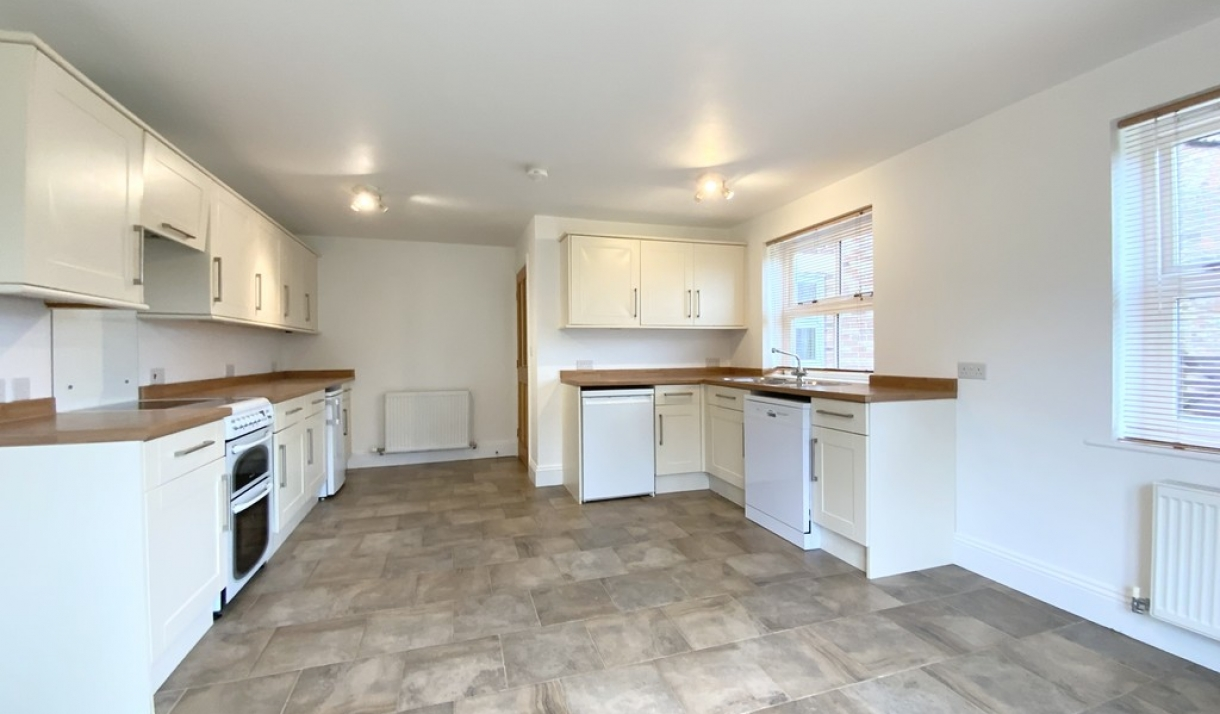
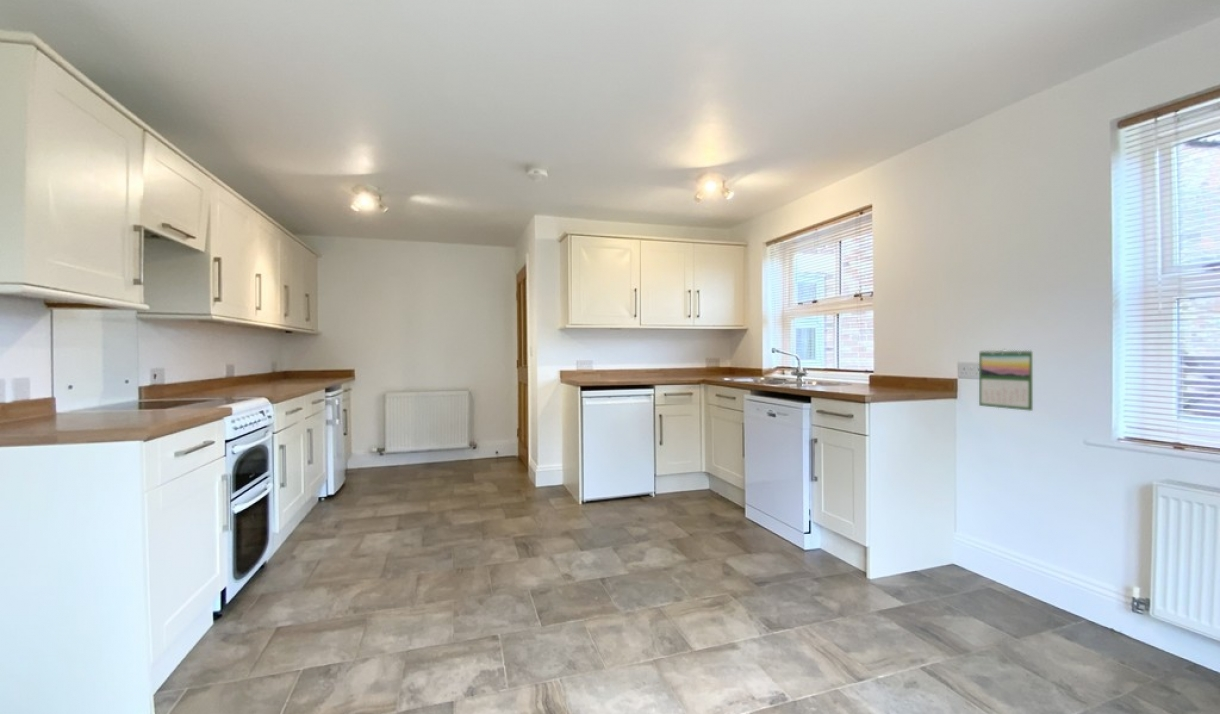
+ calendar [978,348,1034,412]
